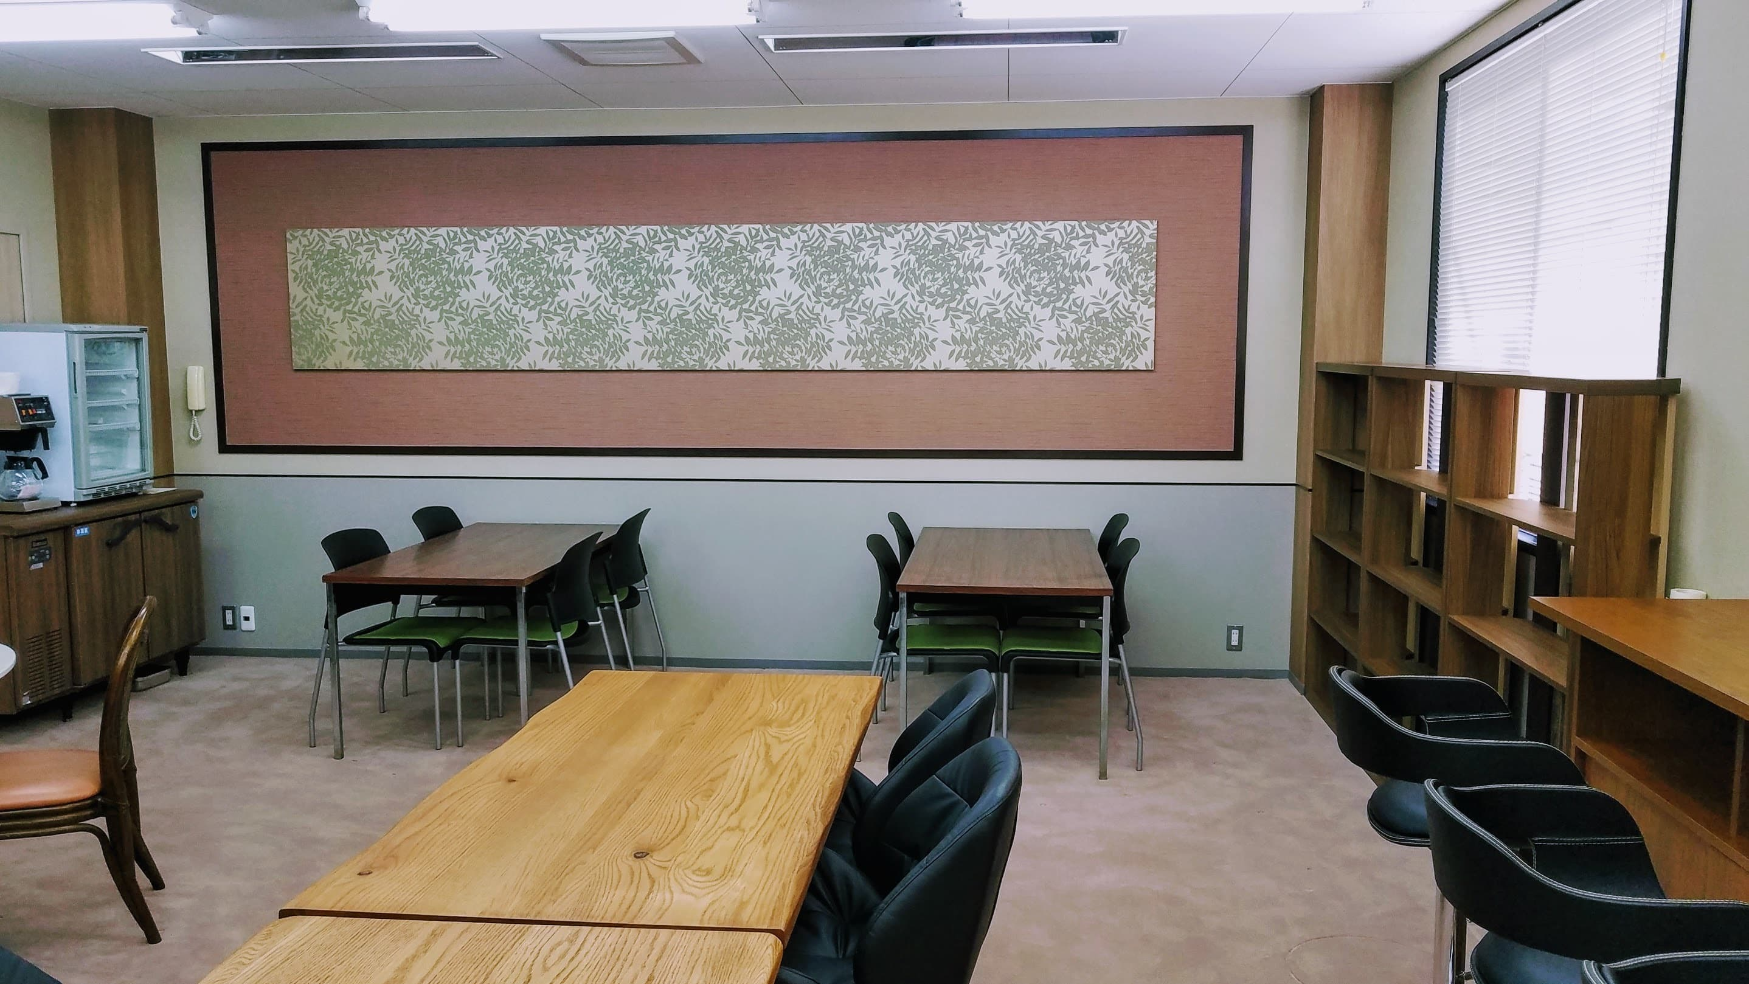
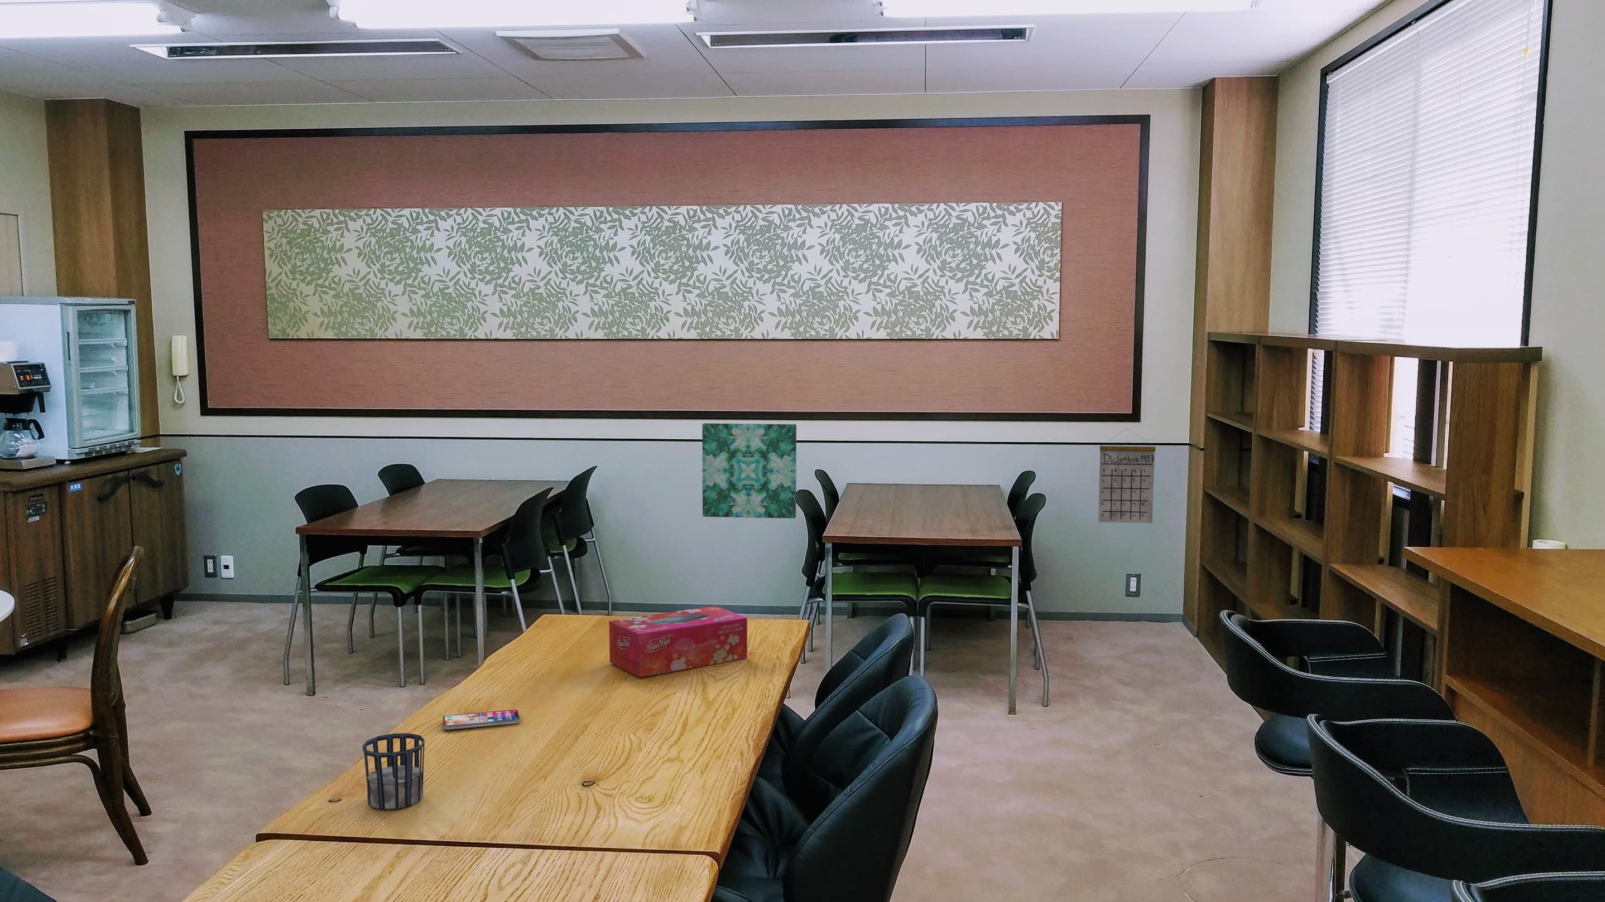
+ tissue box [608,606,747,678]
+ smartphone [442,709,520,730]
+ calendar [1098,427,1156,523]
+ cup [362,732,426,809]
+ wall art [702,423,797,519]
